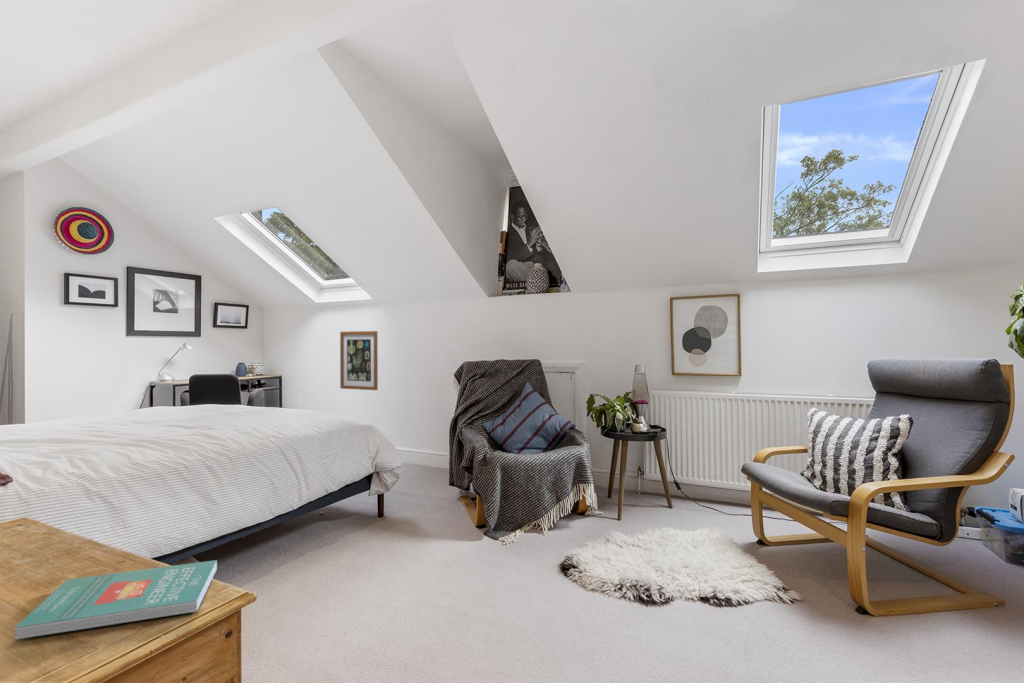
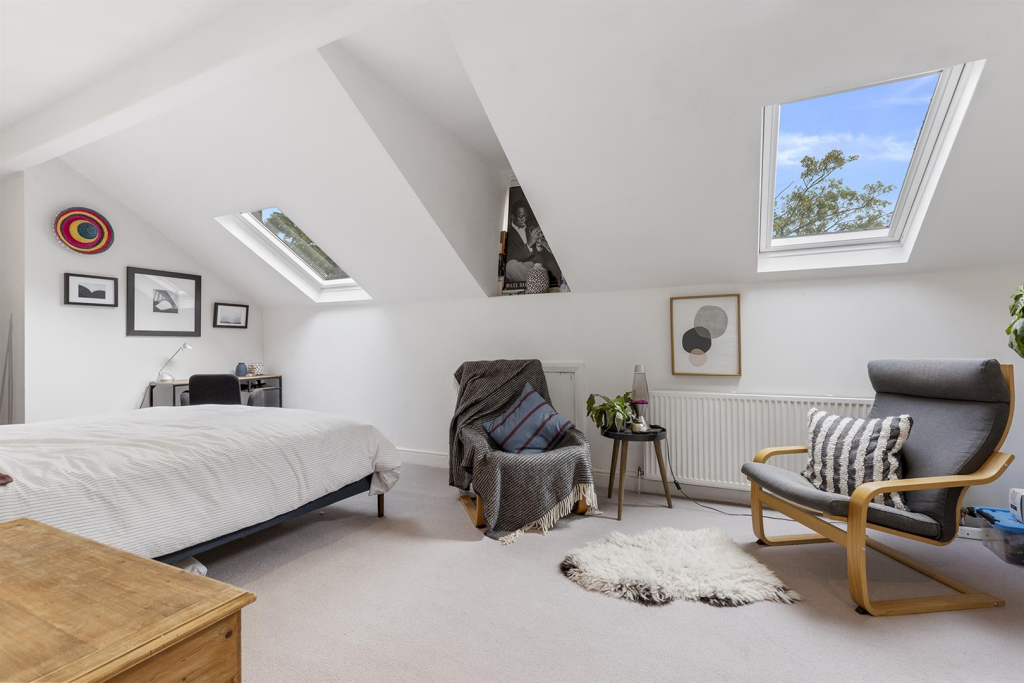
- book [14,559,218,641]
- wall art [339,330,379,391]
